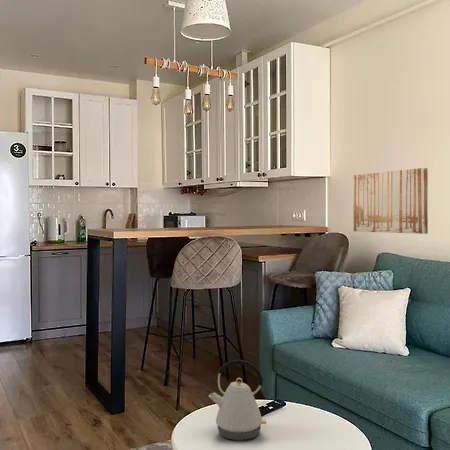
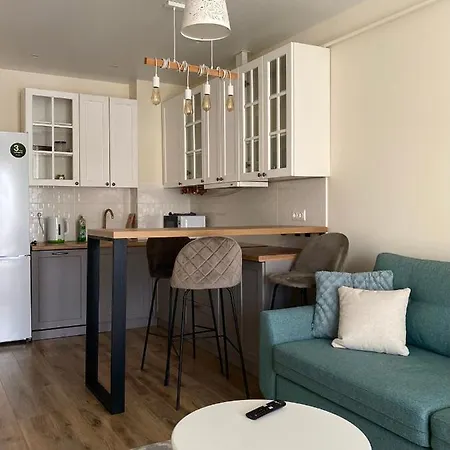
- wall art [353,167,429,235]
- kettle [208,359,267,441]
